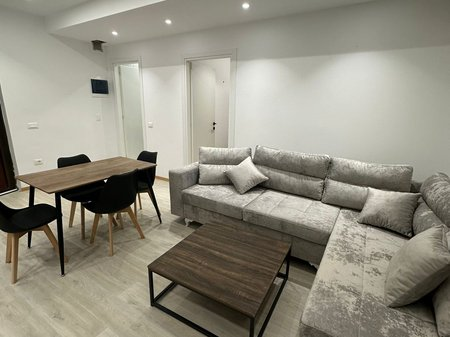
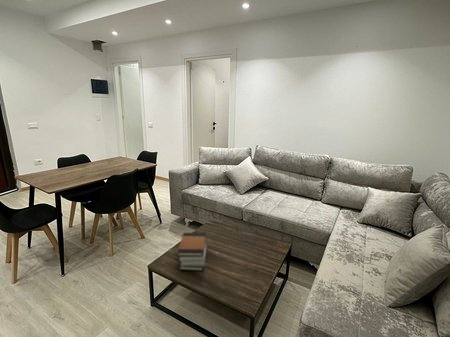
+ book stack [176,232,208,272]
